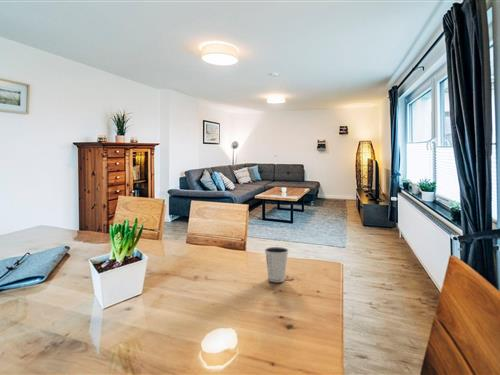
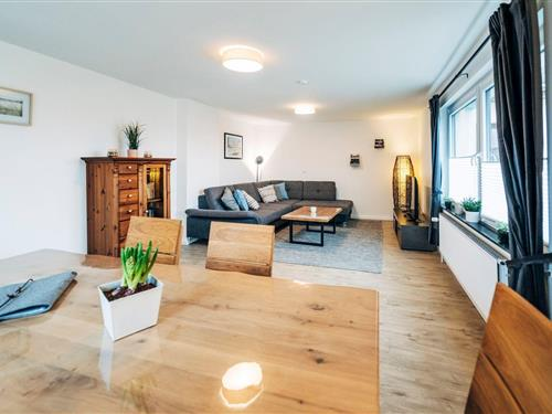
- dixie cup [264,246,289,283]
